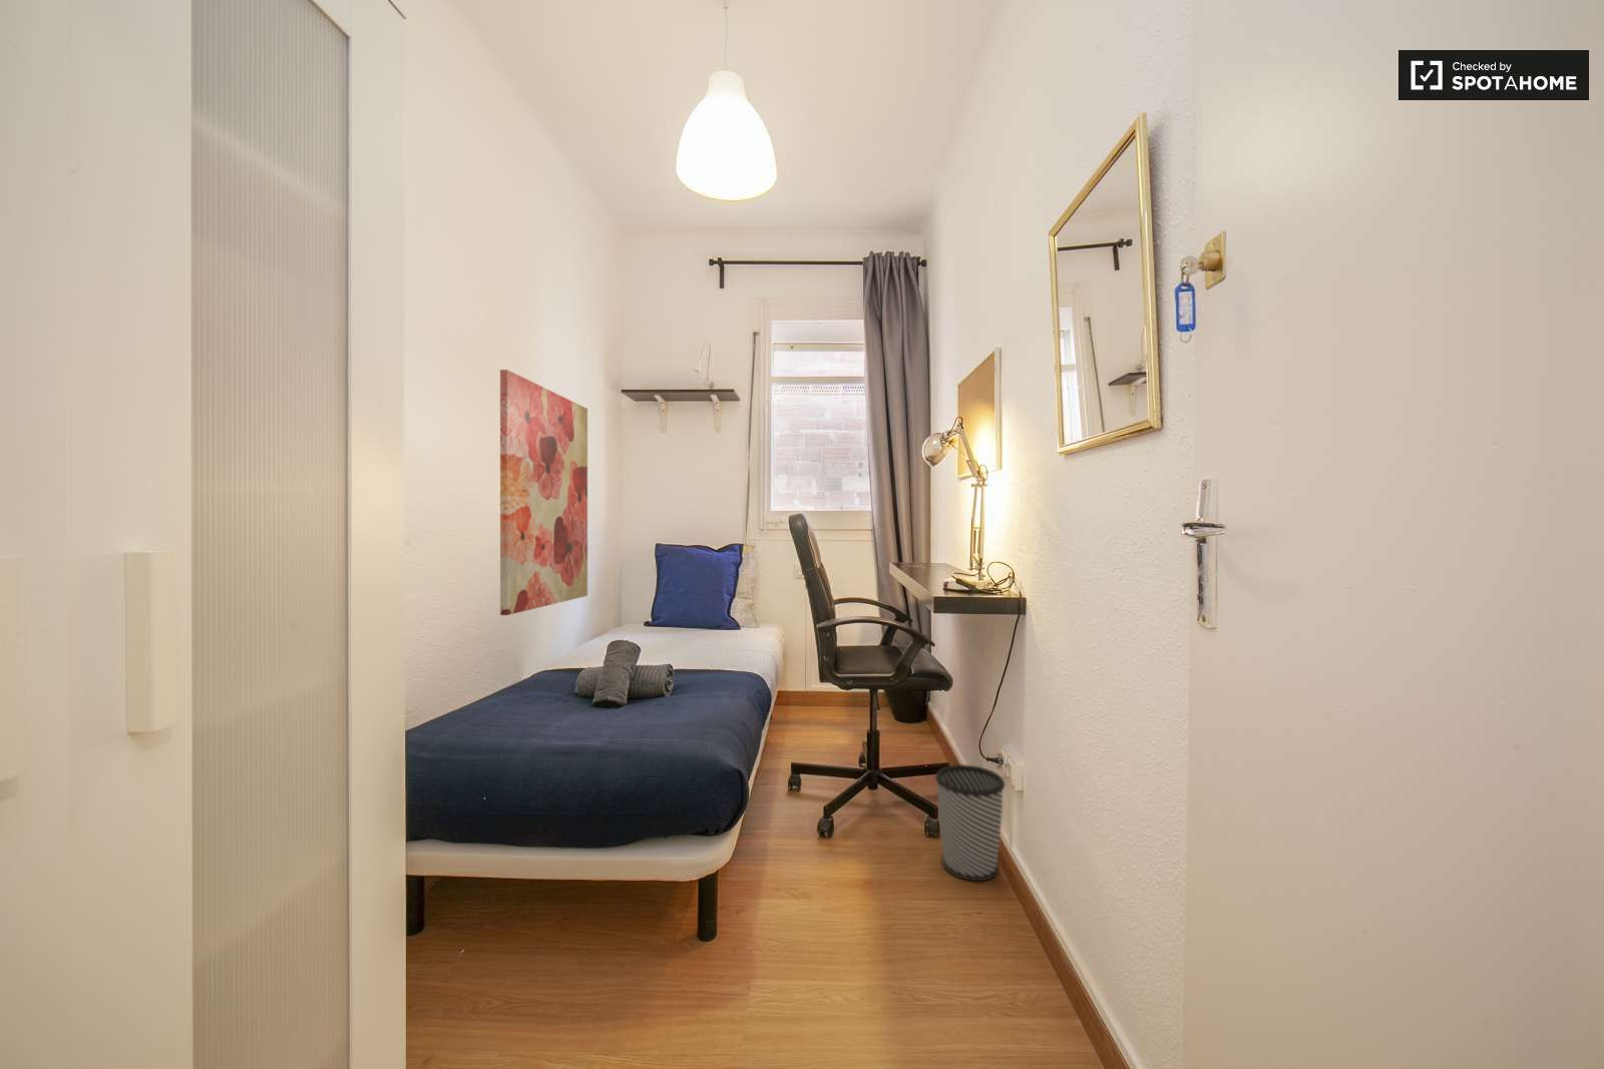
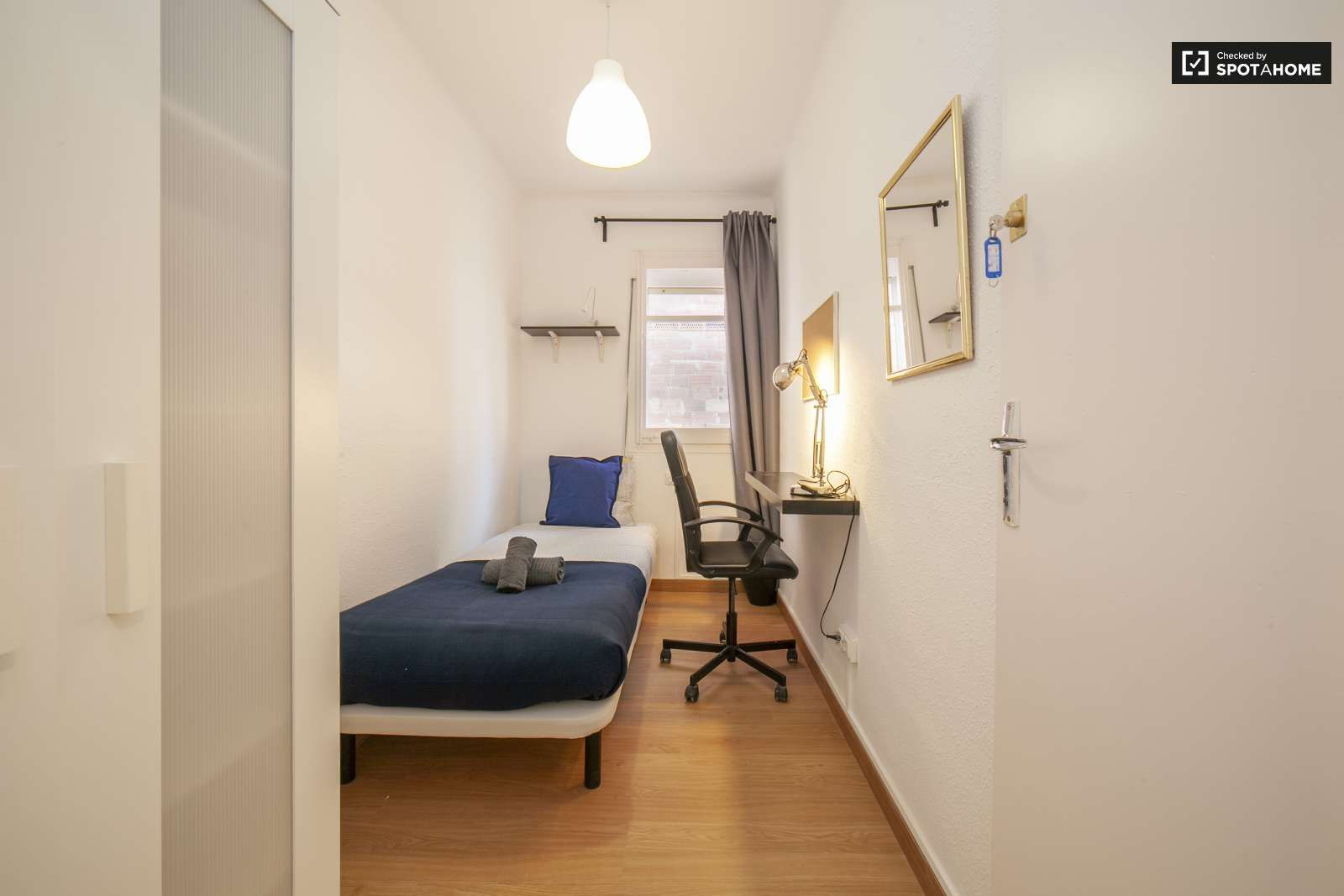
- wall art [499,369,588,616]
- wastebasket [934,764,1006,883]
